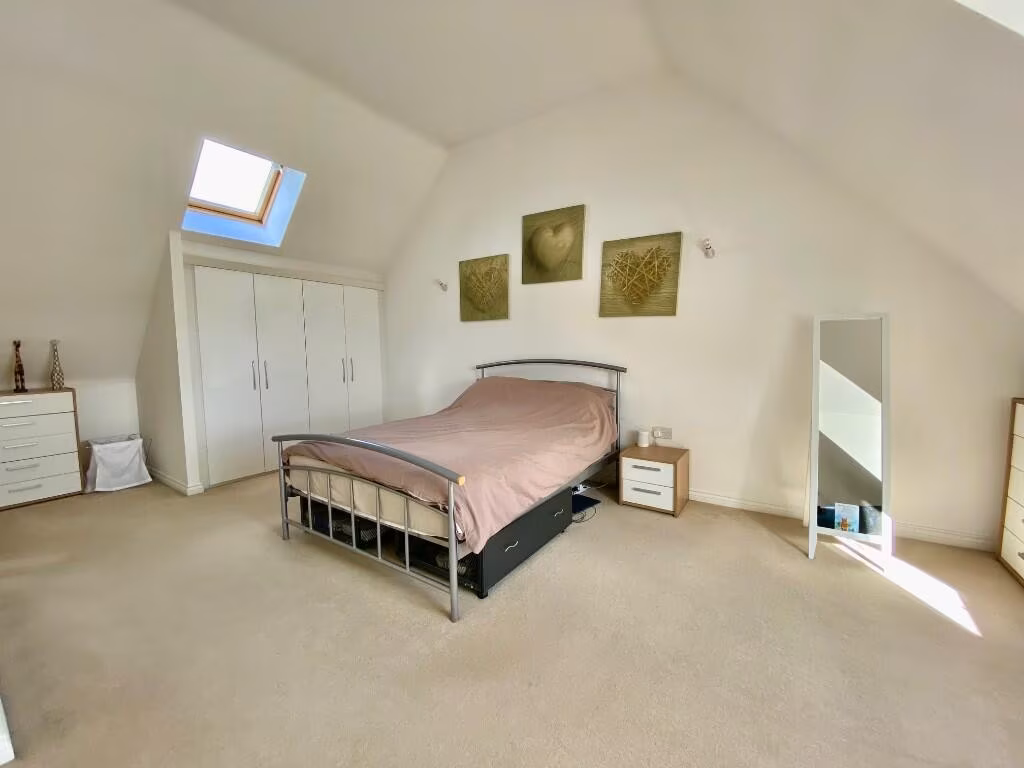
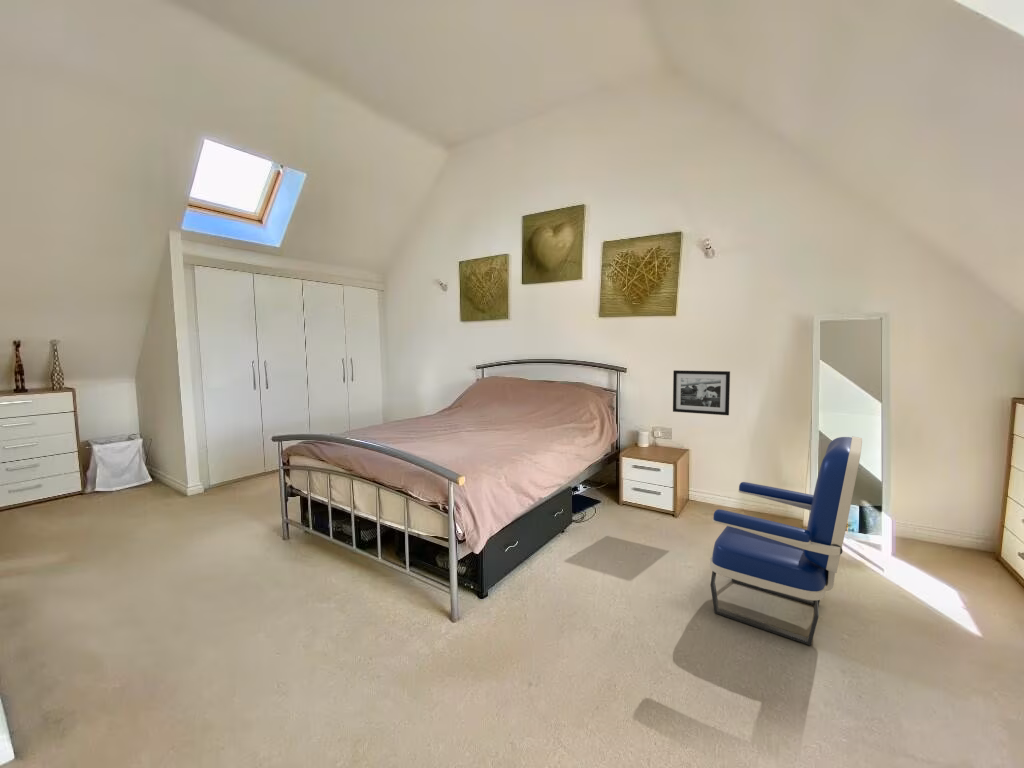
+ armchair [709,436,863,647]
+ picture frame [672,369,731,416]
